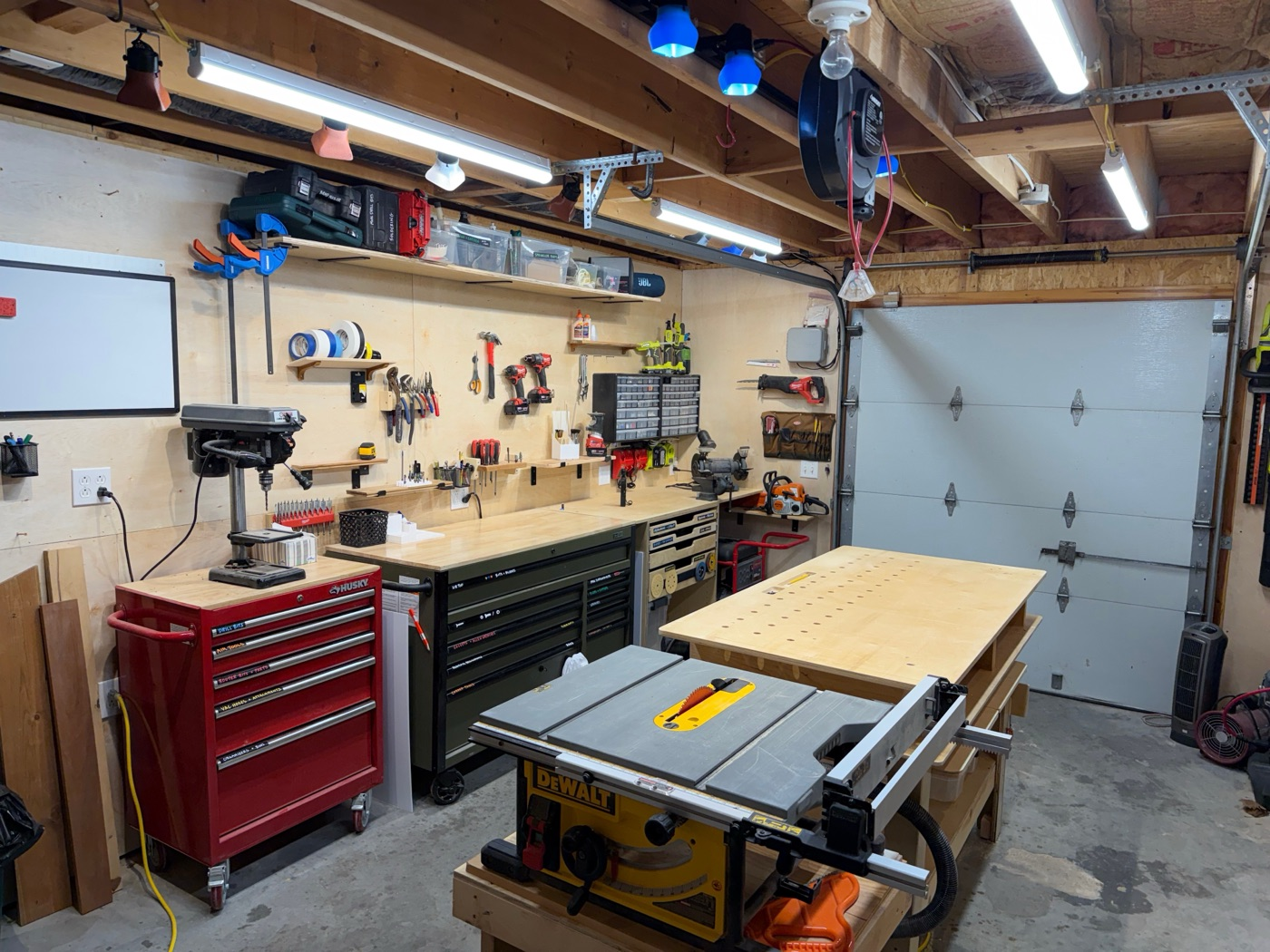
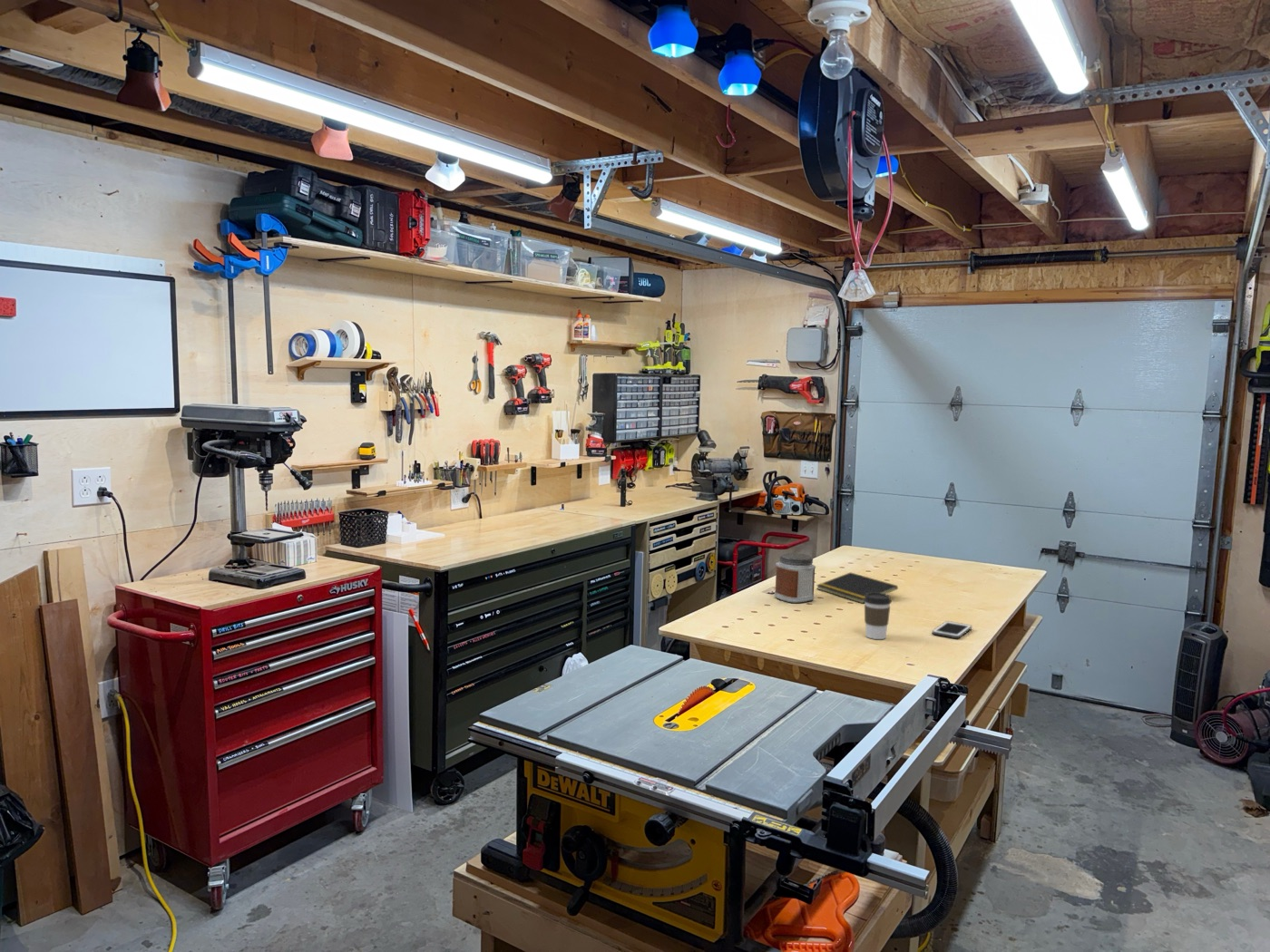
+ jar [773,552,816,604]
+ coffee cup [864,593,892,640]
+ cell phone [932,620,972,639]
+ notepad [816,571,899,605]
